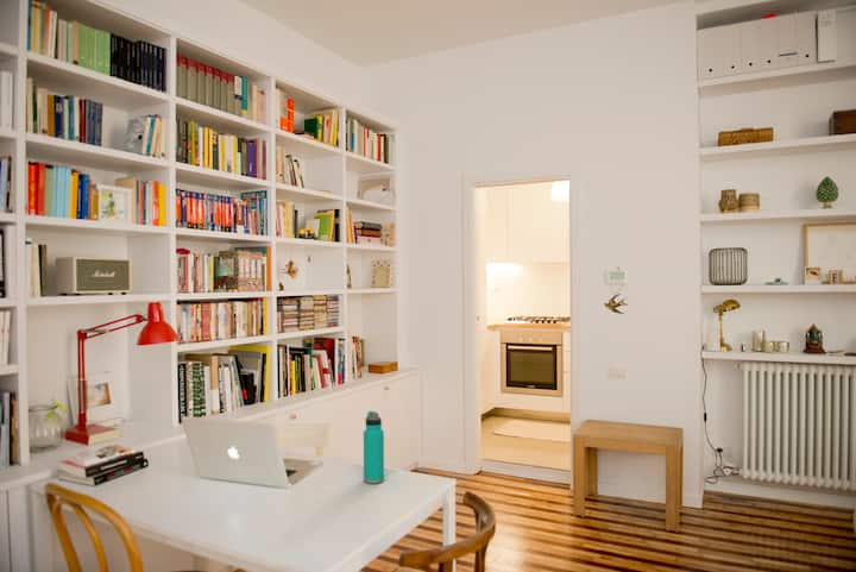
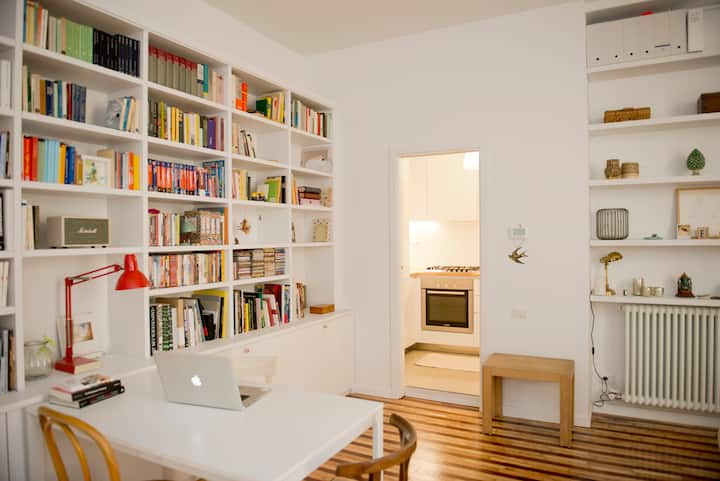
- water bottle [363,410,385,485]
